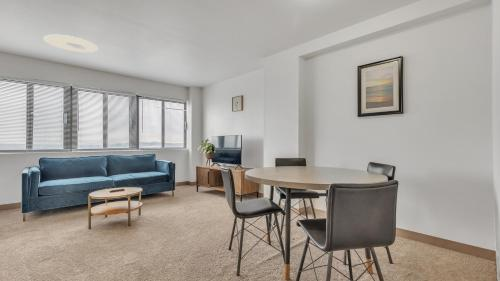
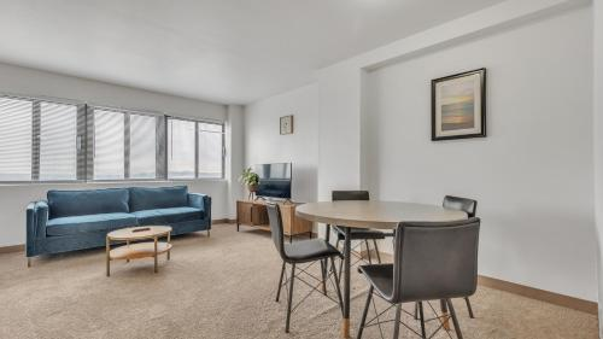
- ceiling light [43,34,100,54]
